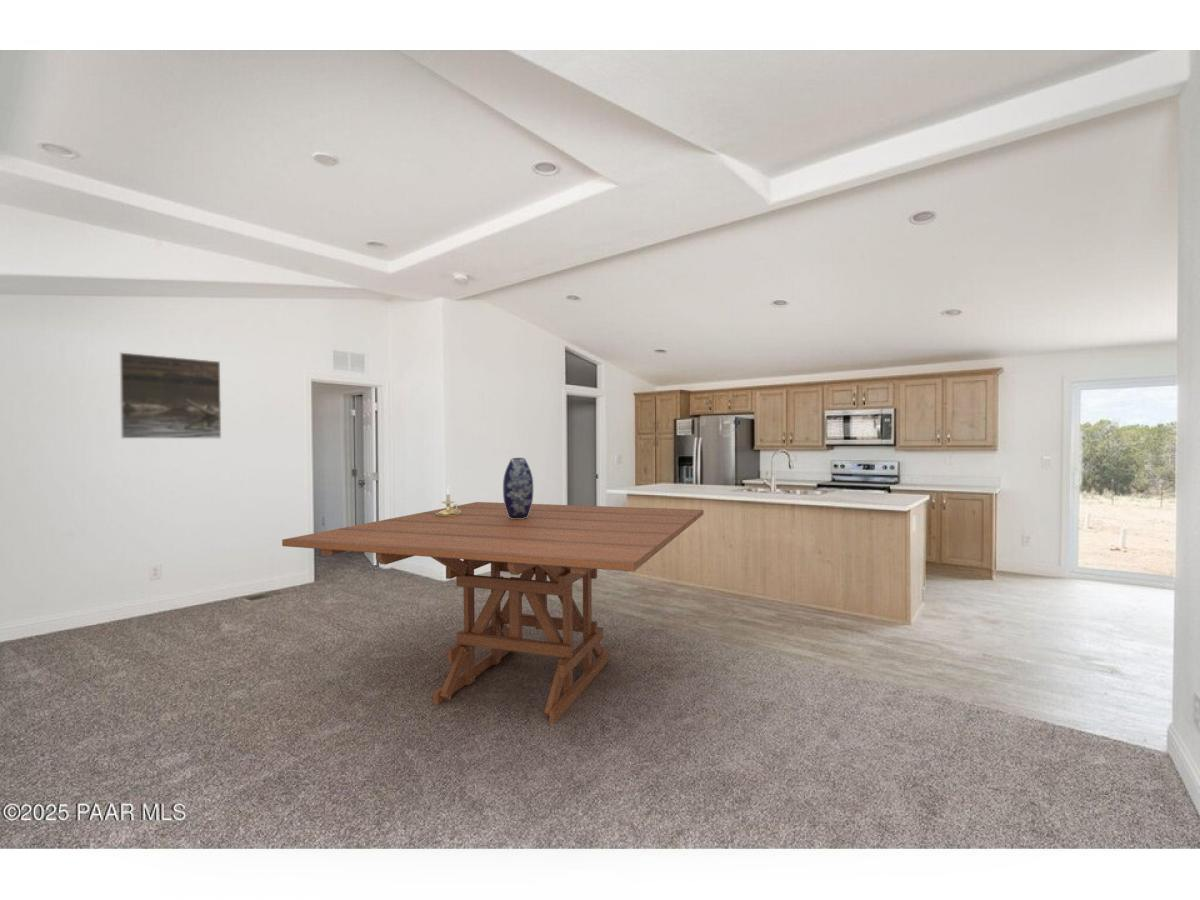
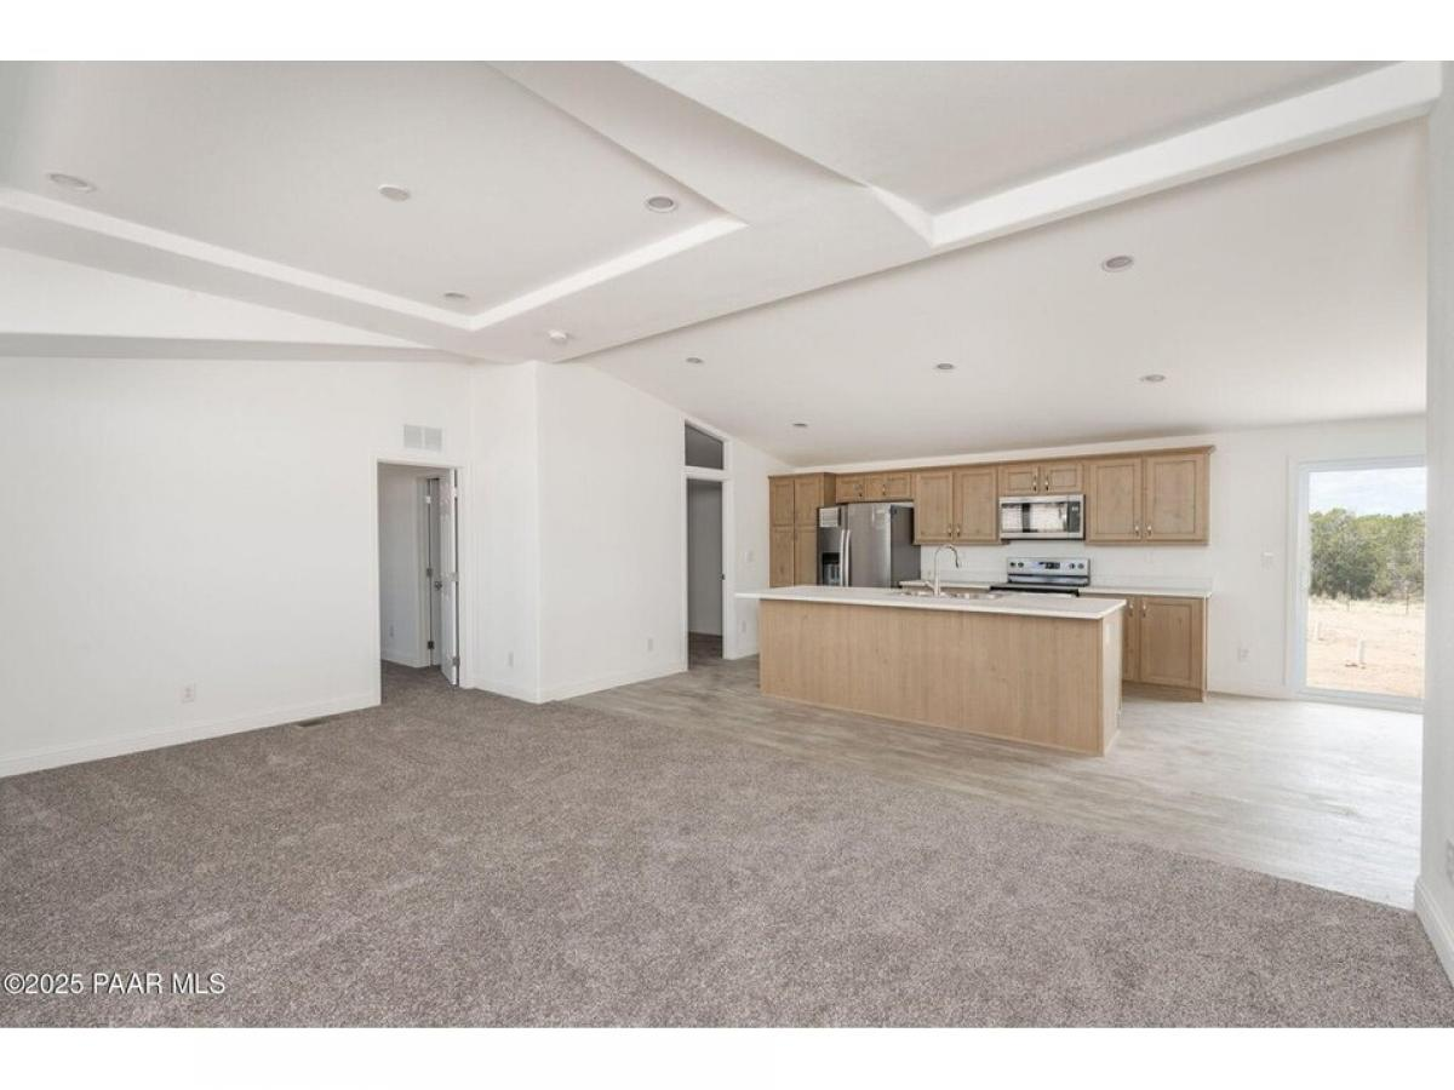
- candle holder [436,487,461,516]
- vase [502,457,534,519]
- dining table [281,501,705,724]
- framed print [119,351,222,439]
